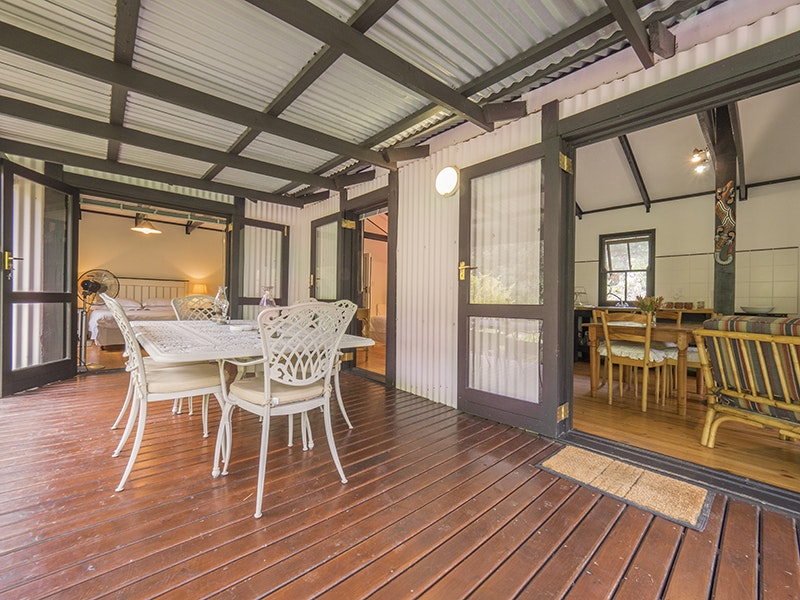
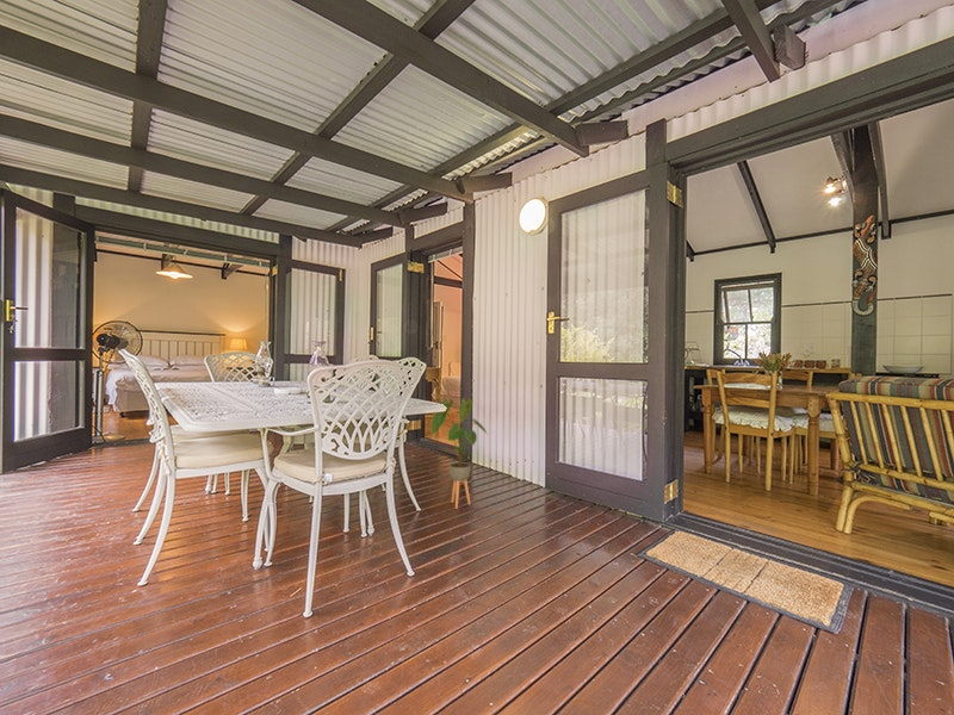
+ house plant [427,397,488,510]
